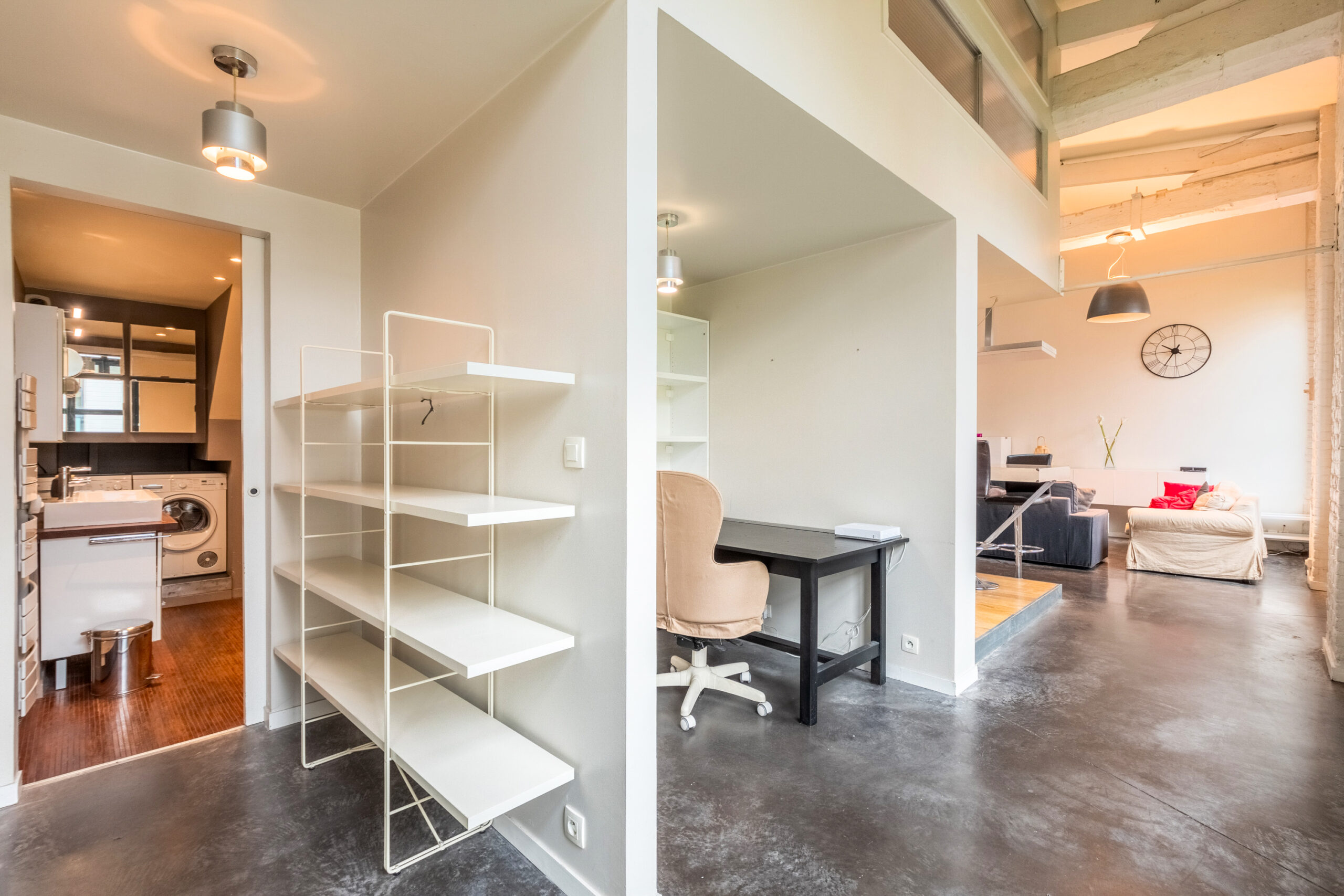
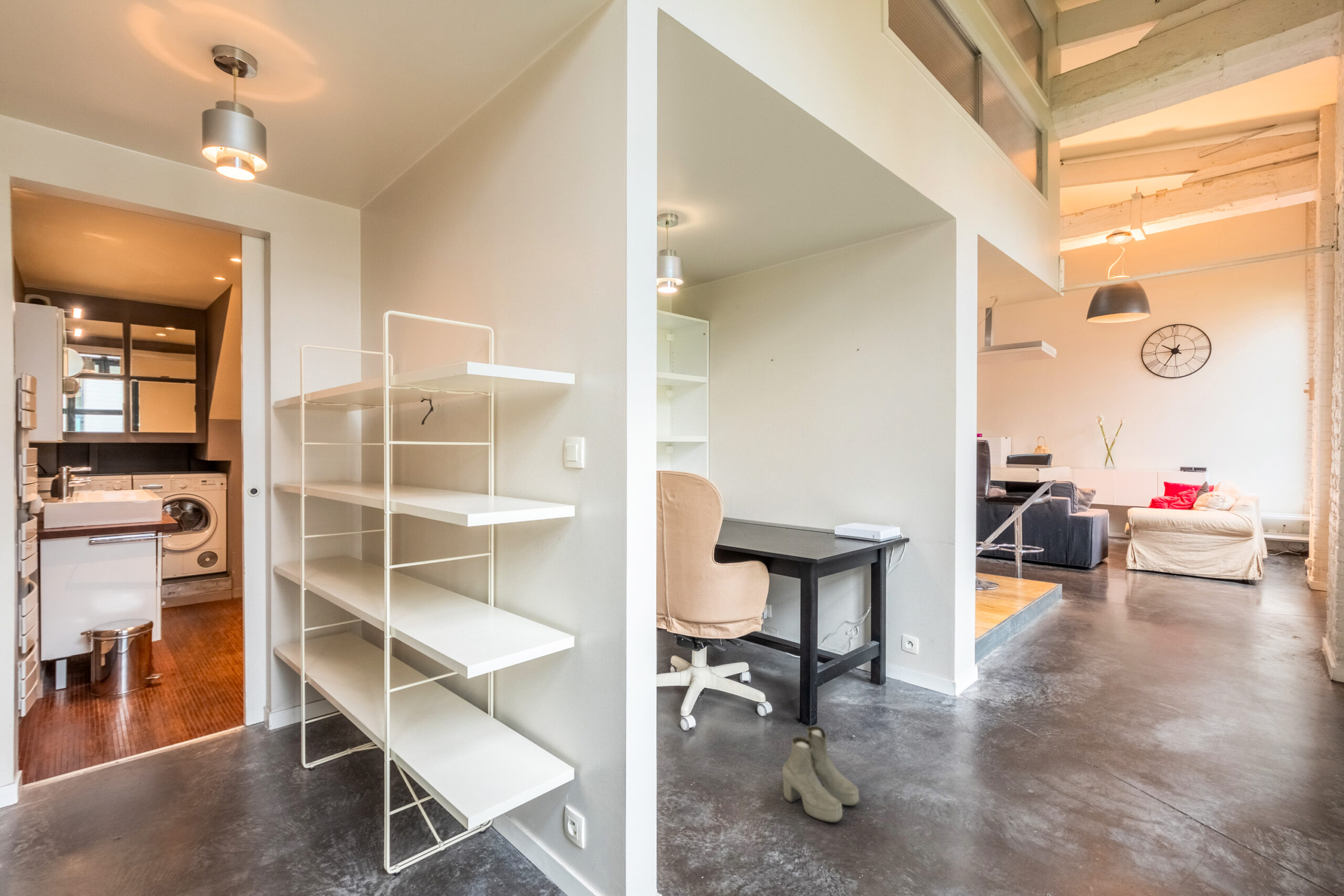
+ boots [782,726,860,823]
